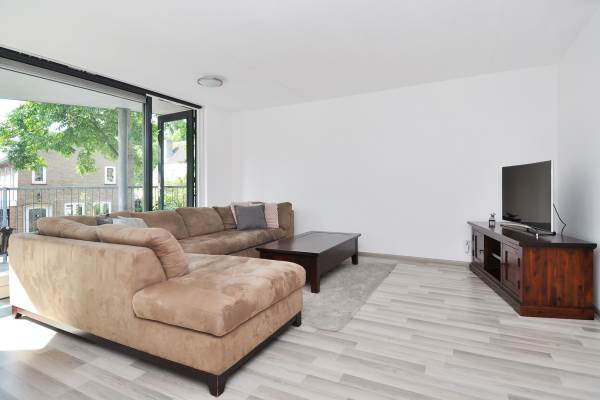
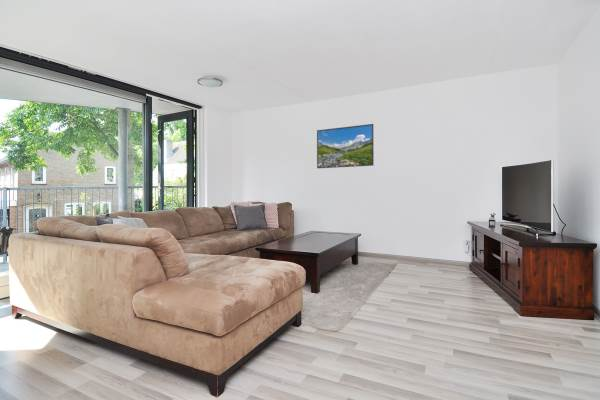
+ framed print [316,123,375,169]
